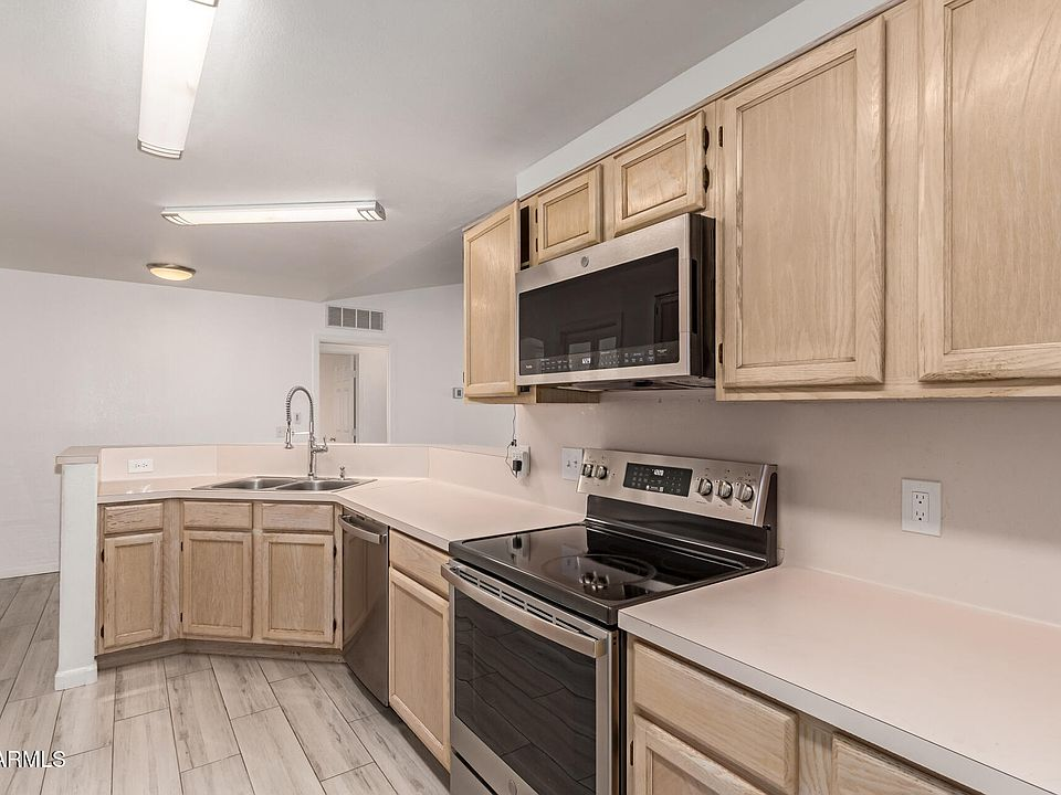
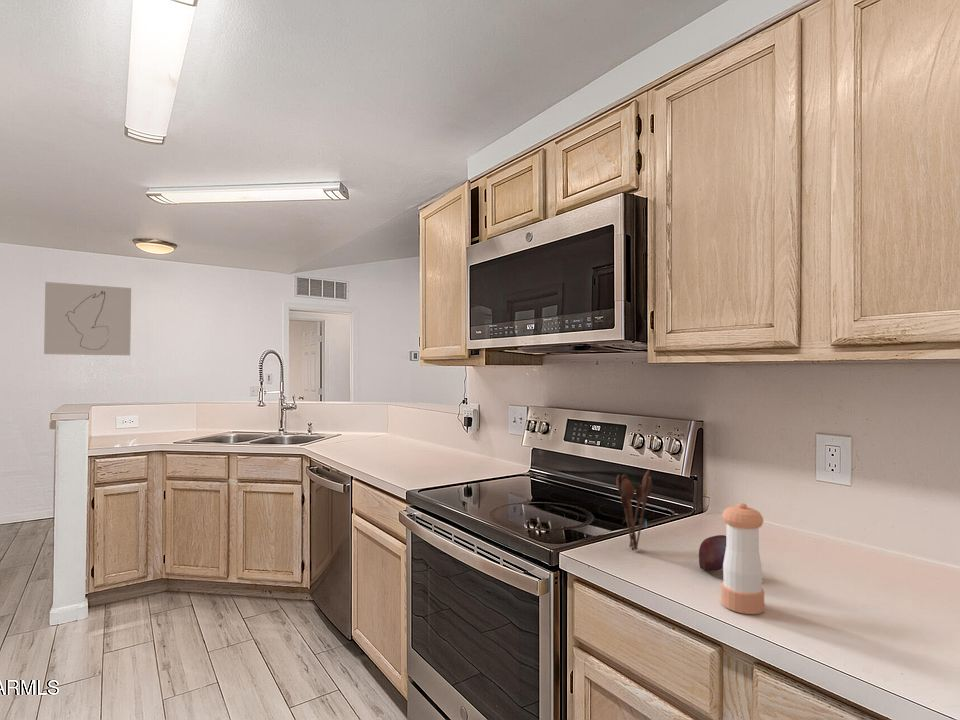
+ pepper shaker [720,502,765,615]
+ wall art [43,281,132,356]
+ apple [698,534,727,572]
+ utensil holder [615,469,654,552]
